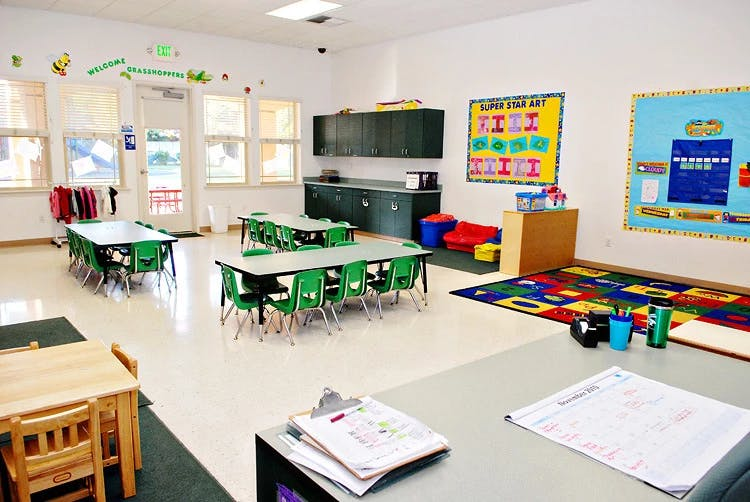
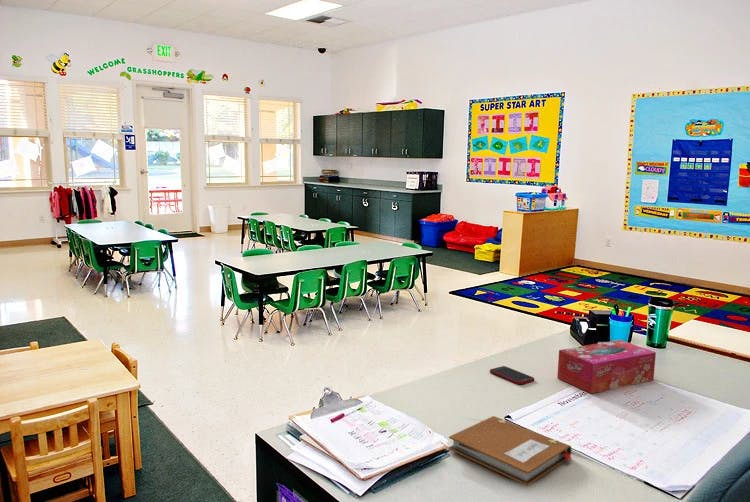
+ cell phone [489,365,535,385]
+ notebook [448,415,573,487]
+ tissue box [556,339,657,394]
